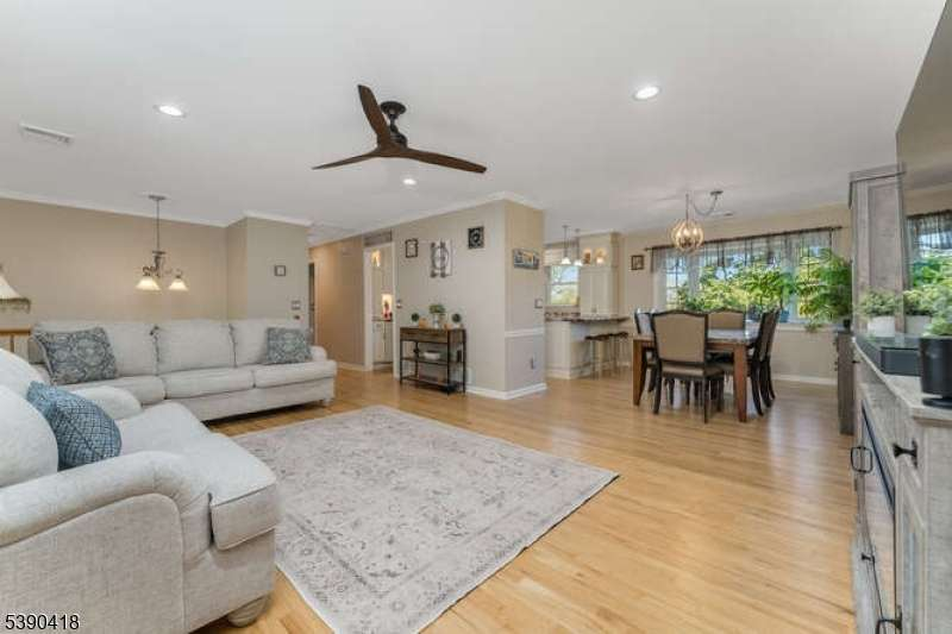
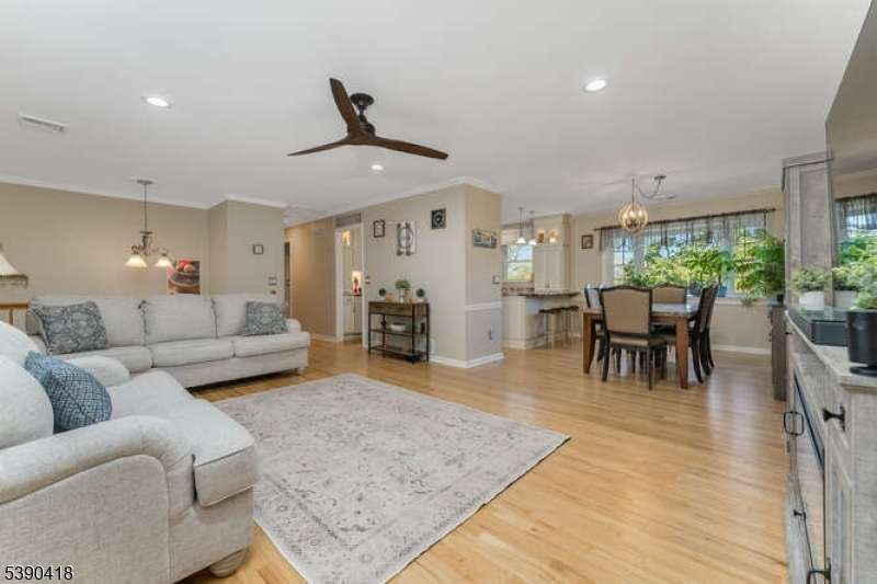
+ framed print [167,257,202,296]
